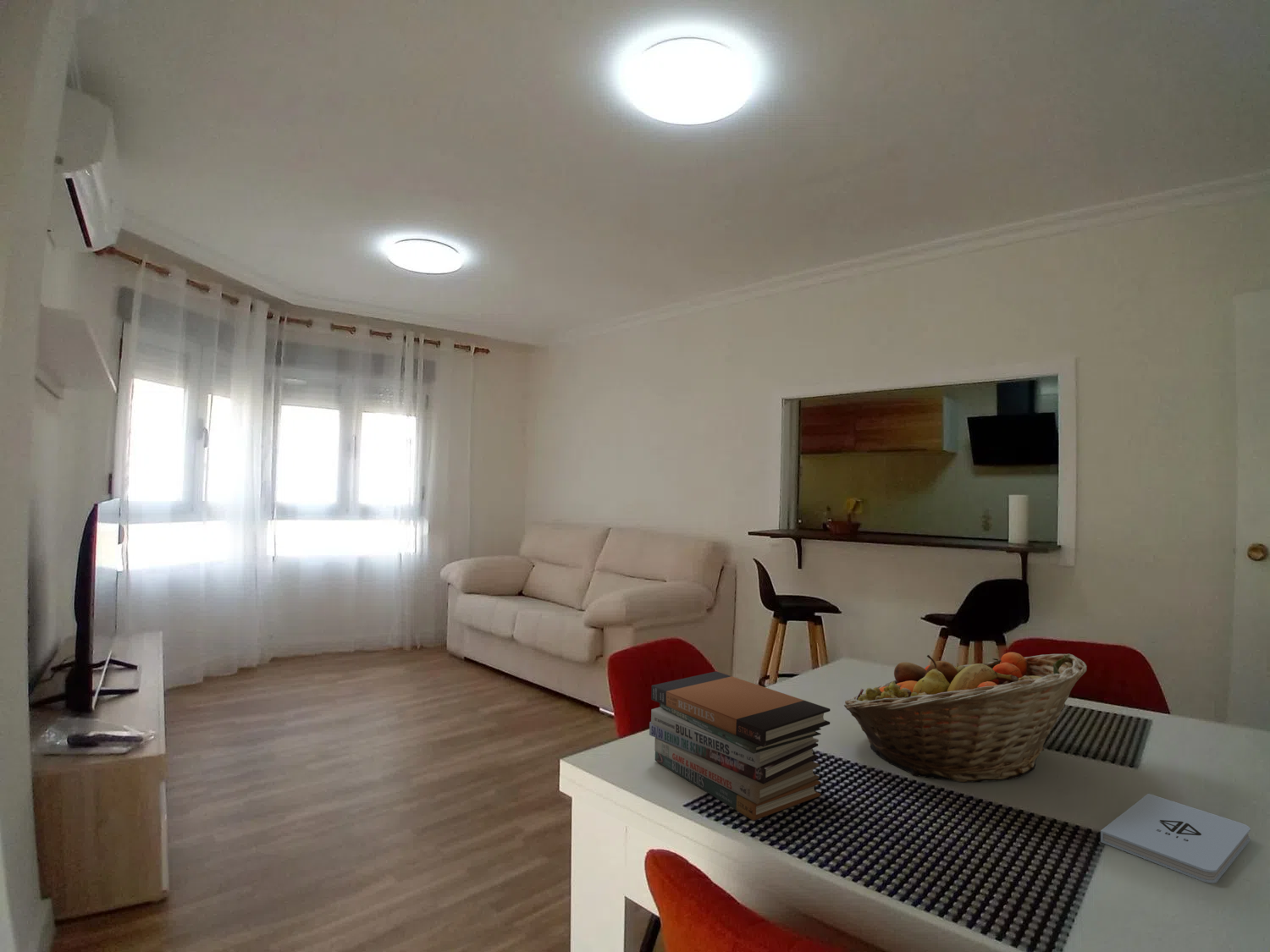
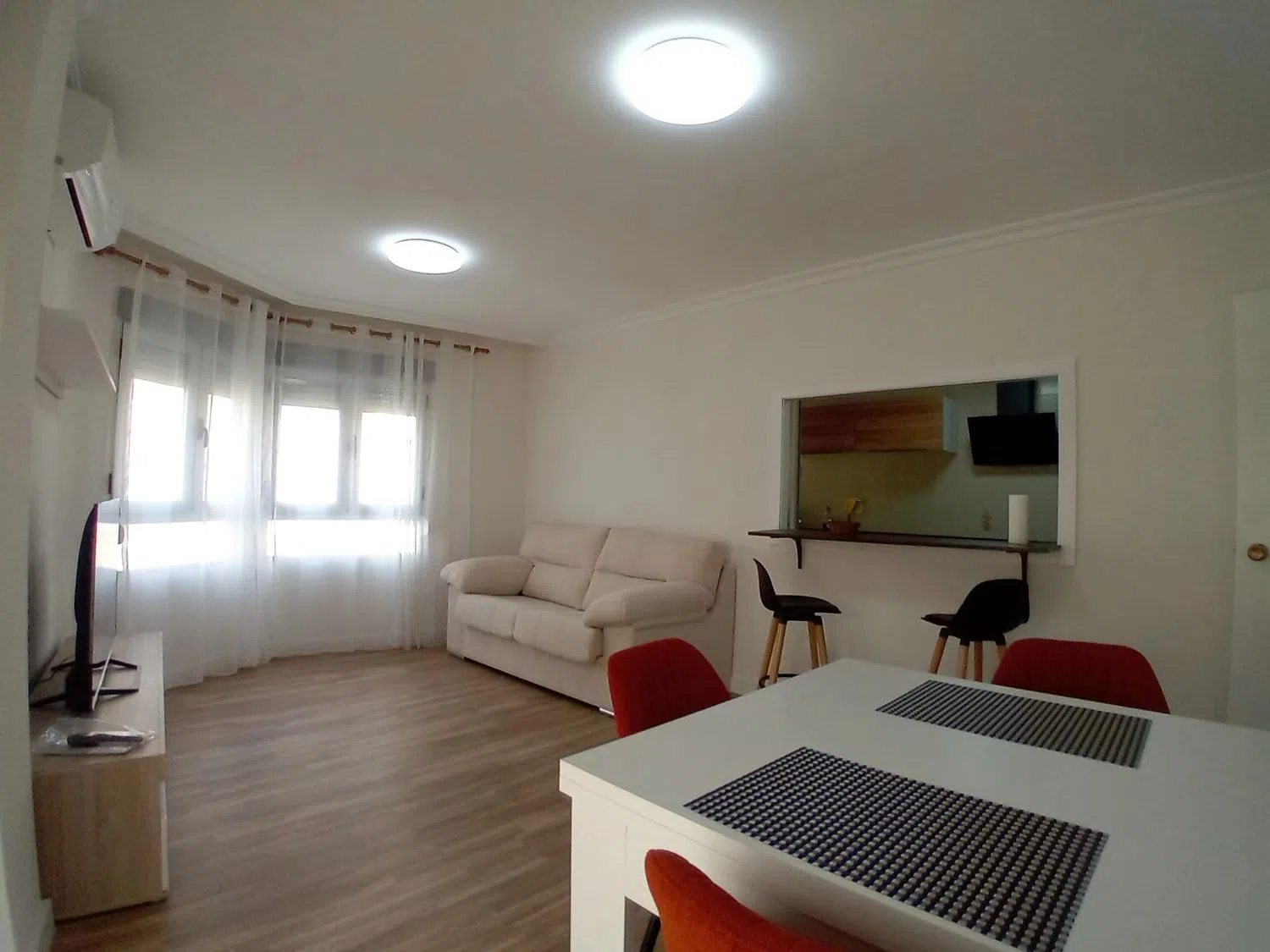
- book stack [649,670,831,822]
- notepad [1100,793,1251,884]
- fruit basket [843,652,1088,784]
